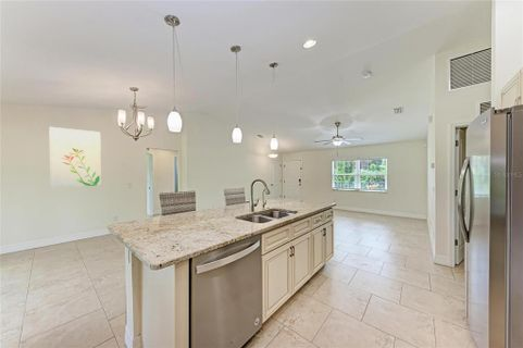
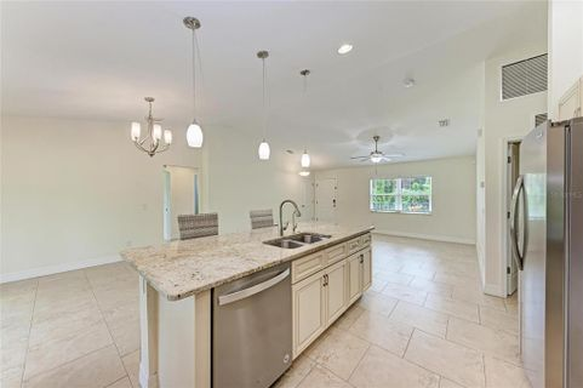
- wall art [48,126,102,188]
